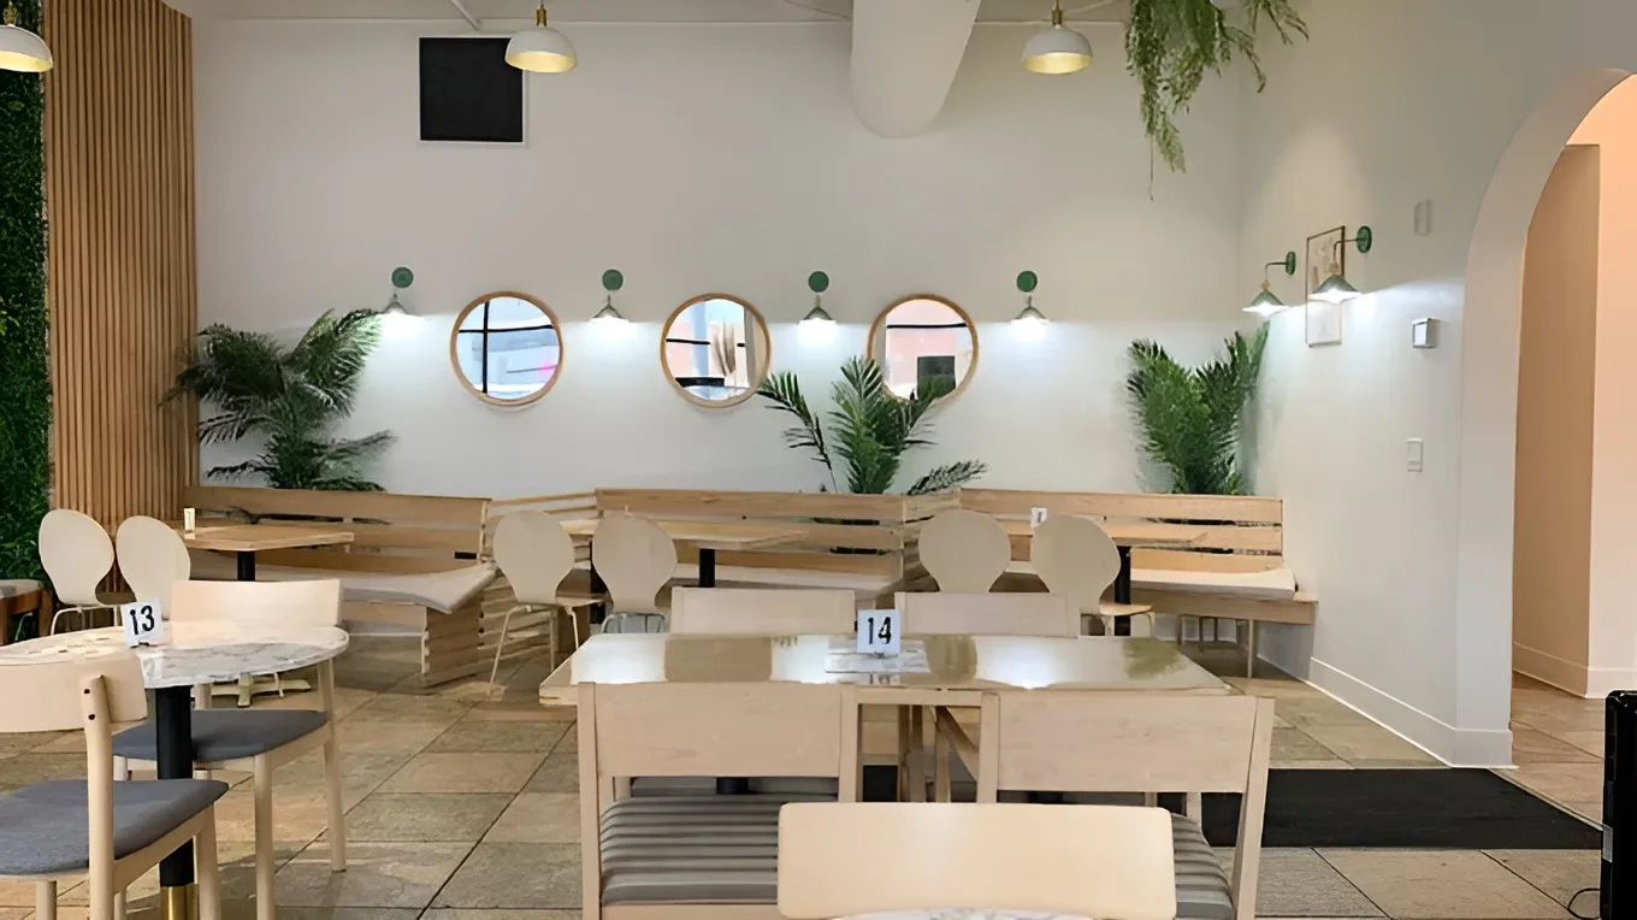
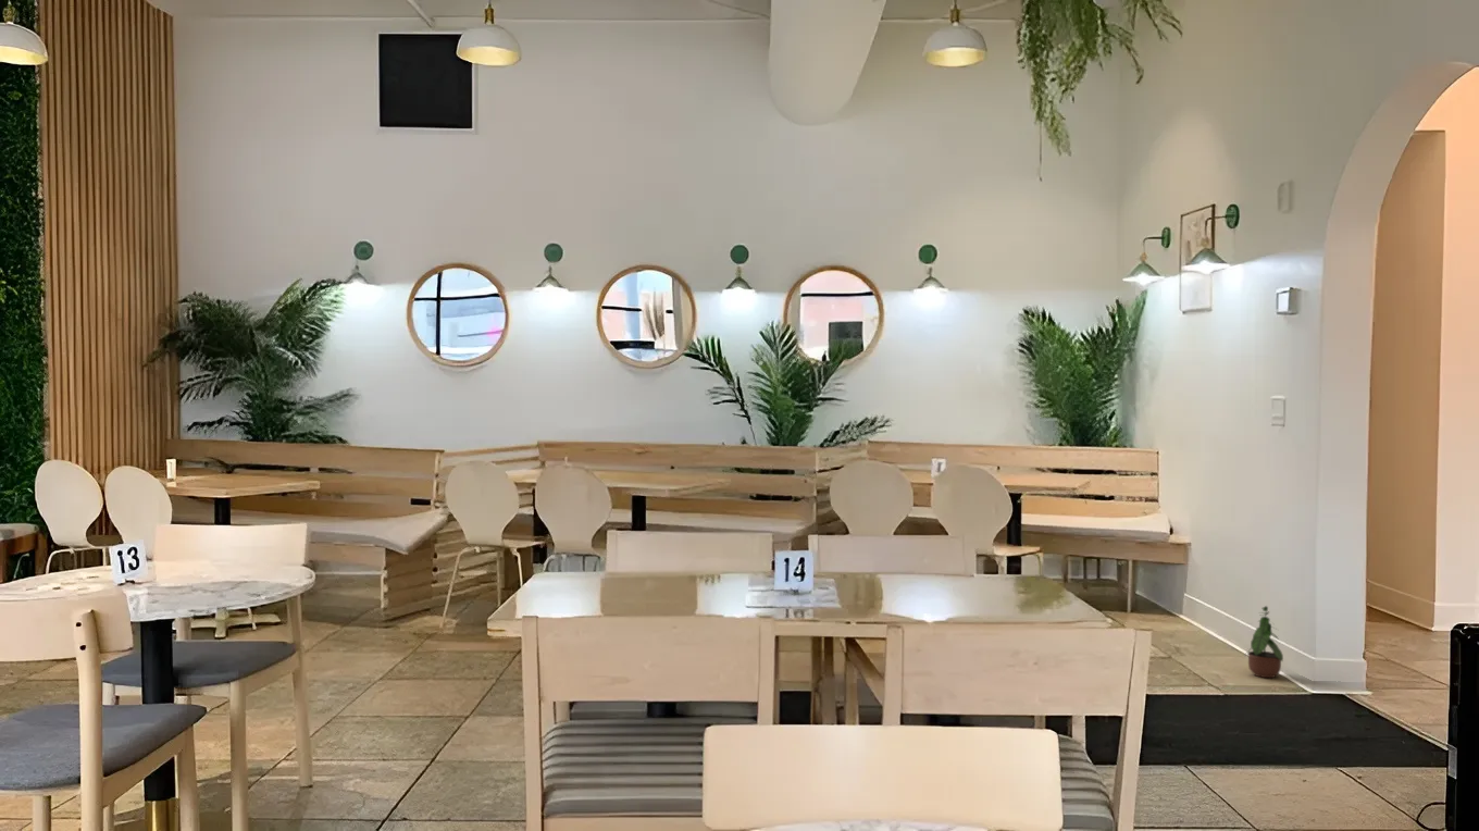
+ potted plant [1245,605,1284,679]
